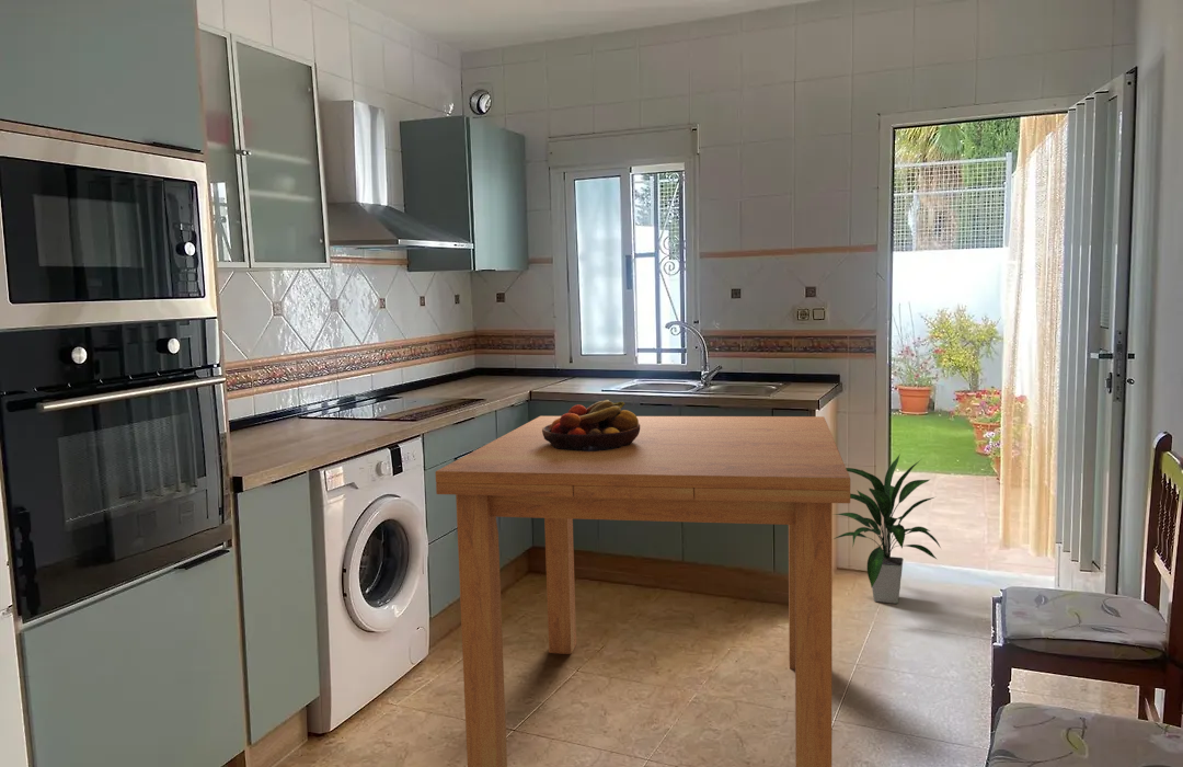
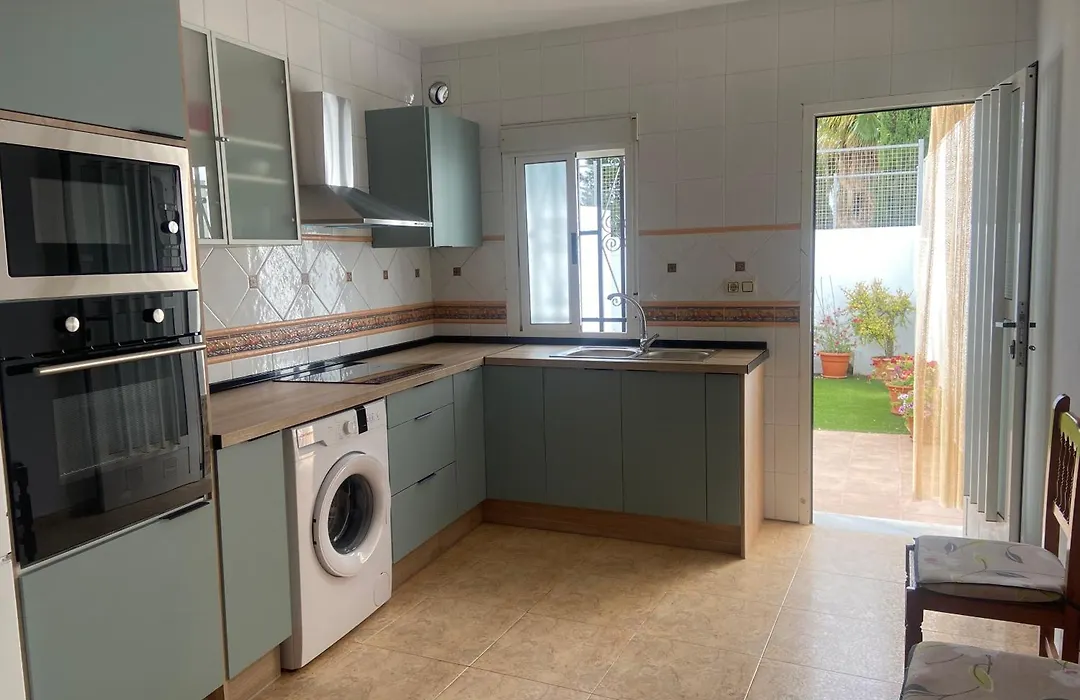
- dining table [435,415,851,767]
- fruit bowl [542,399,640,451]
- indoor plant [832,453,942,605]
